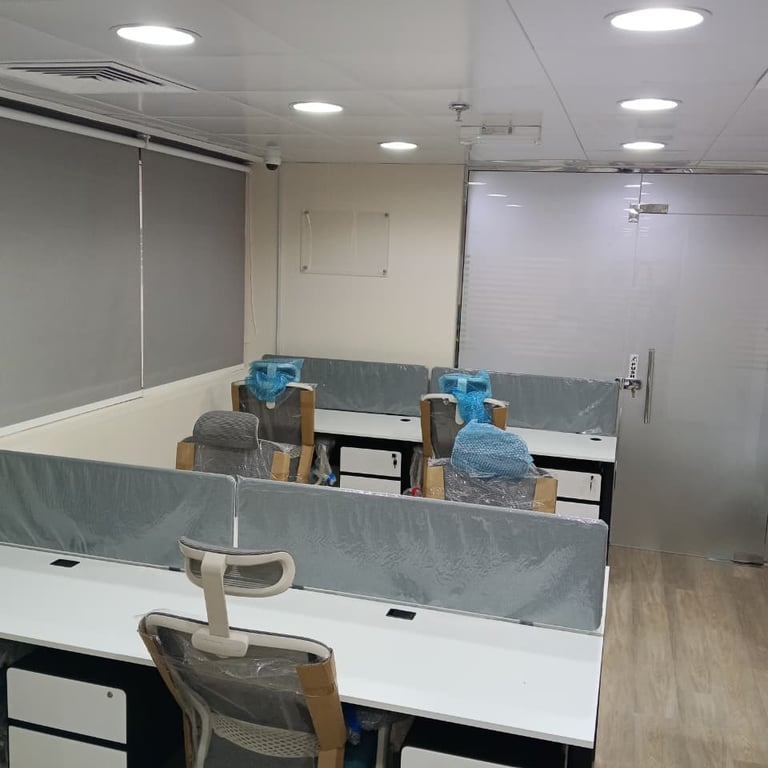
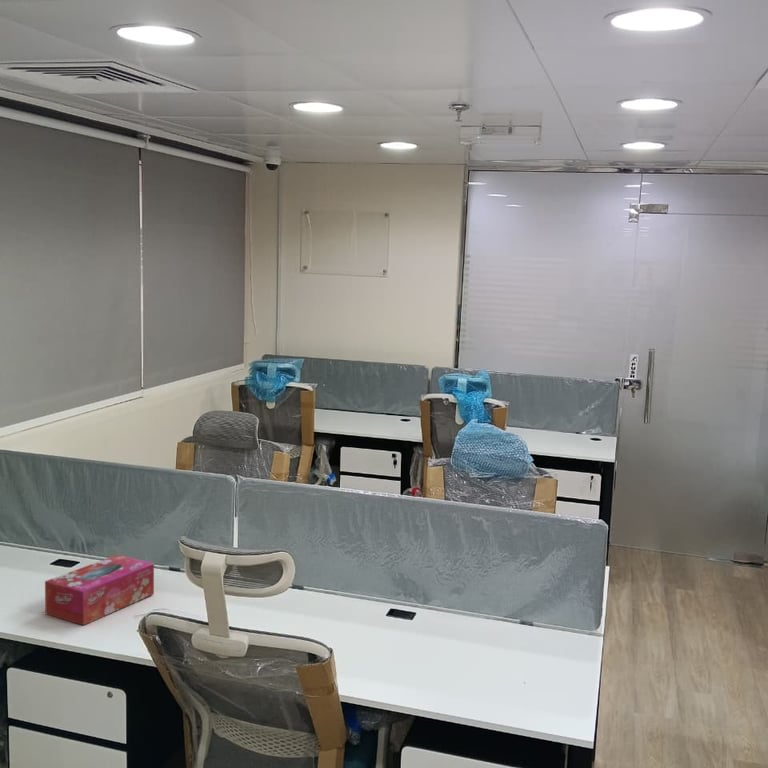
+ tissue box [44,554,155,626]
